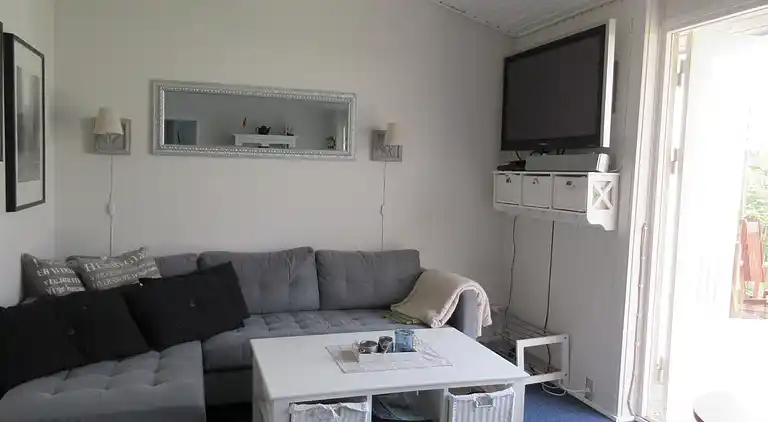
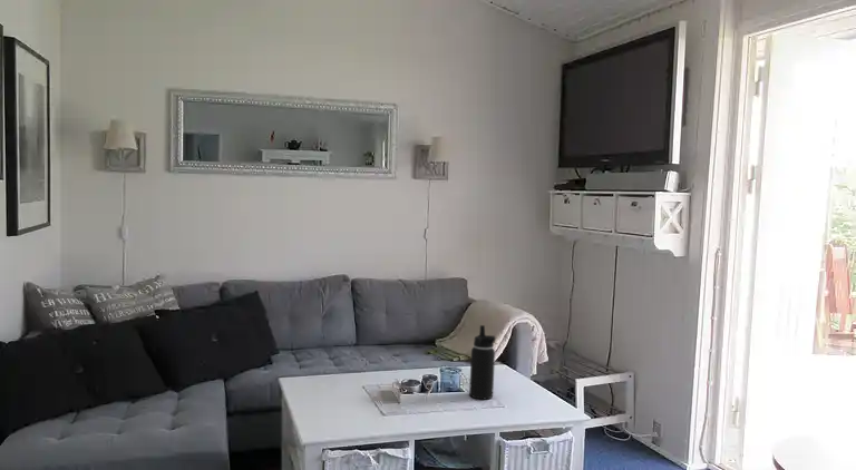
+ water bottle [468,324,496,400]
